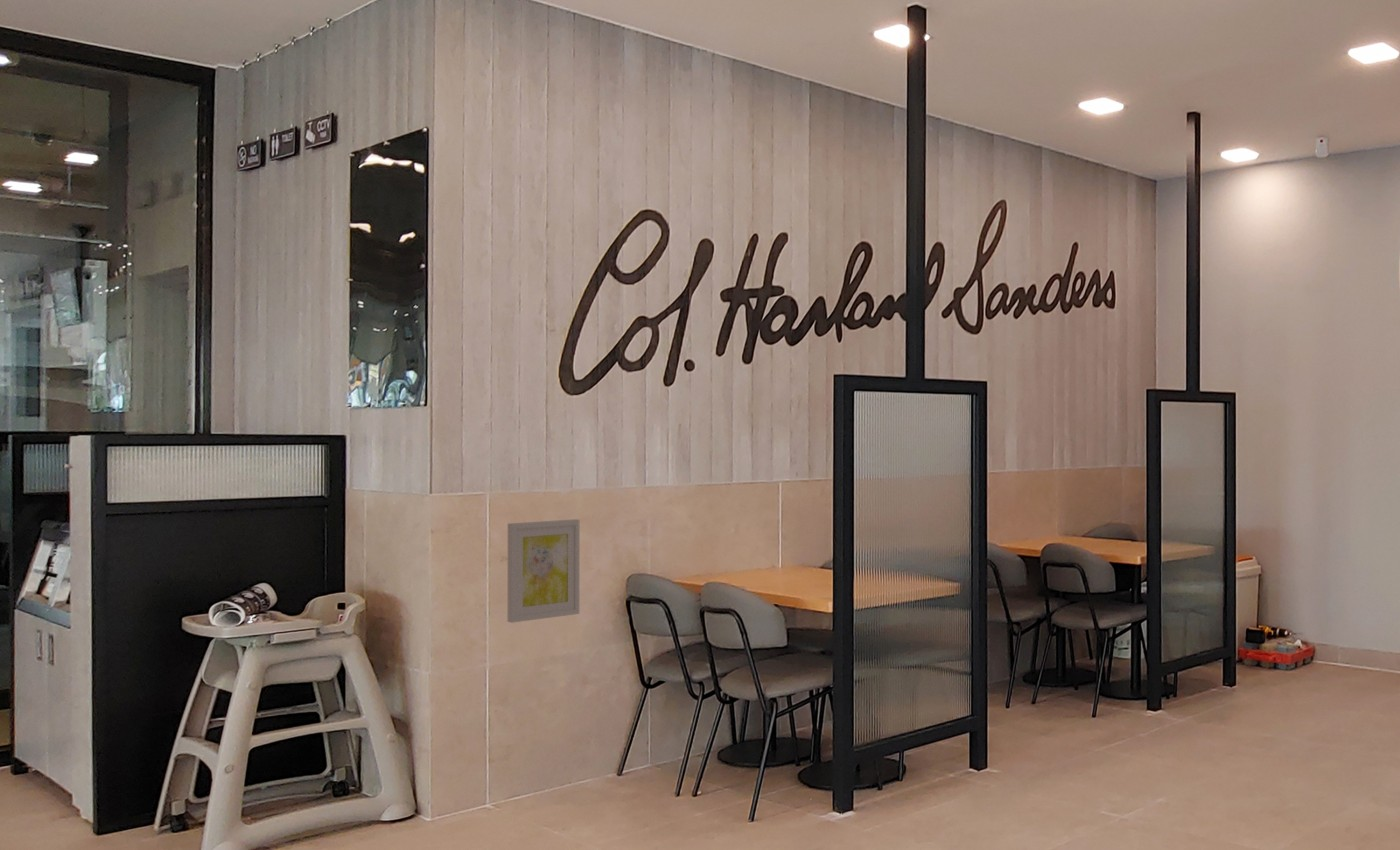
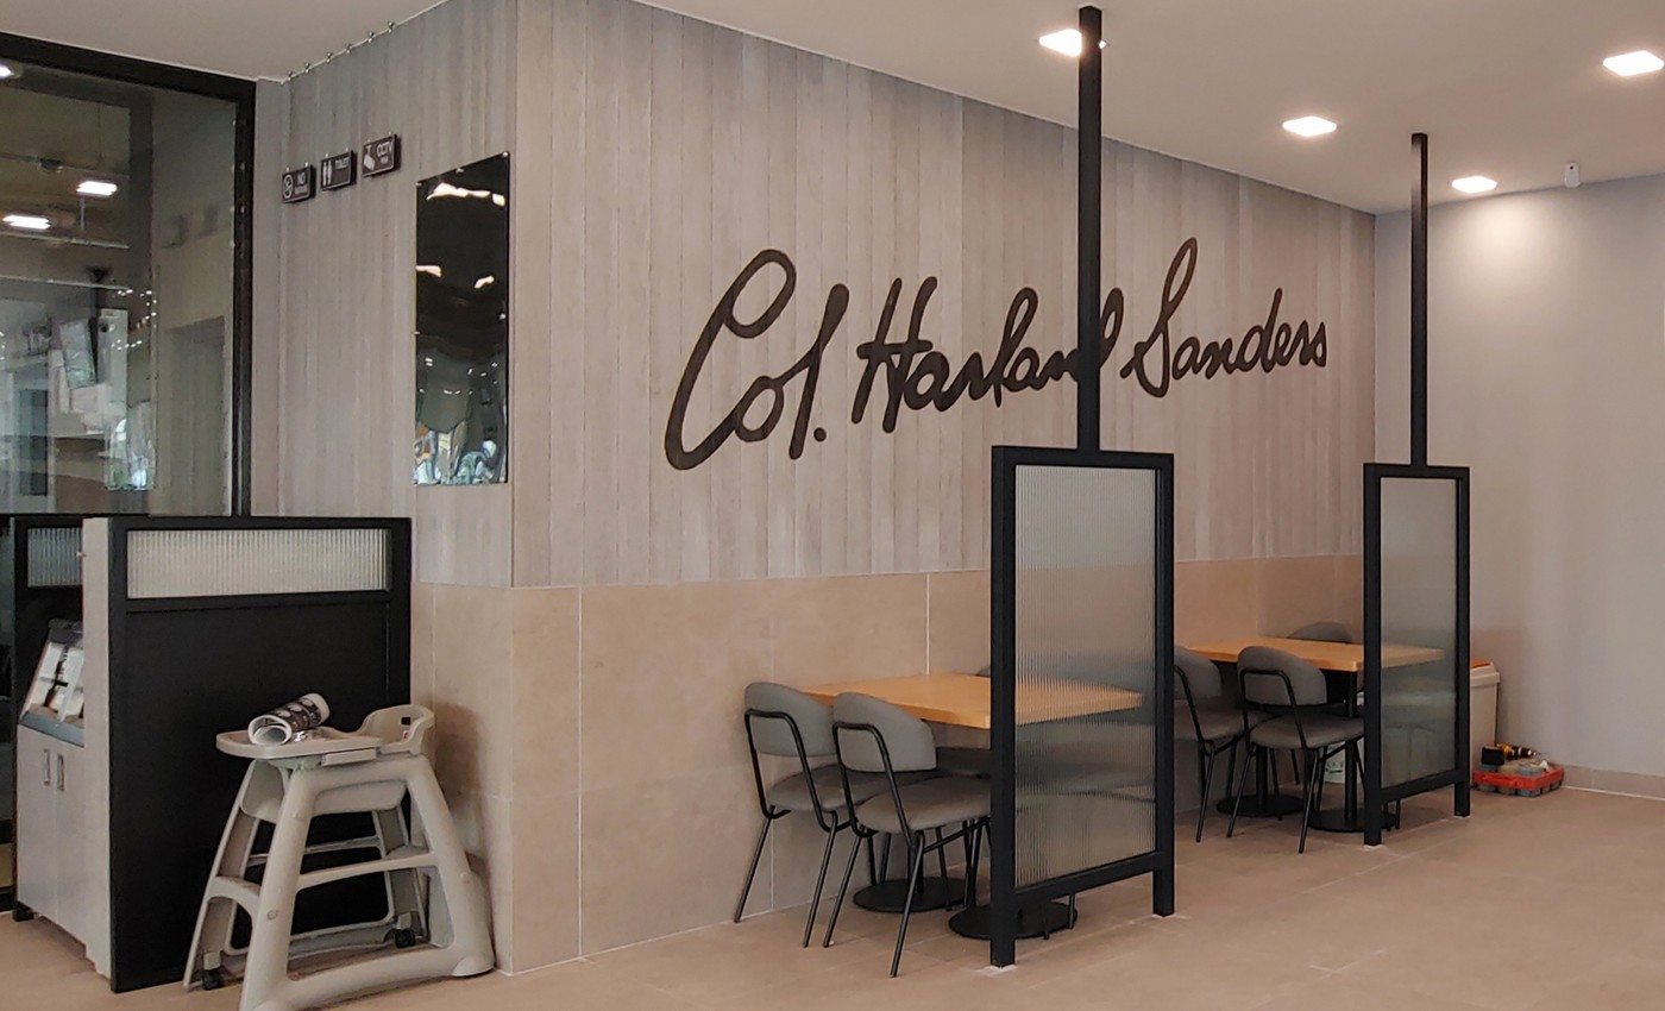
- wall art [507,518,580,624]
